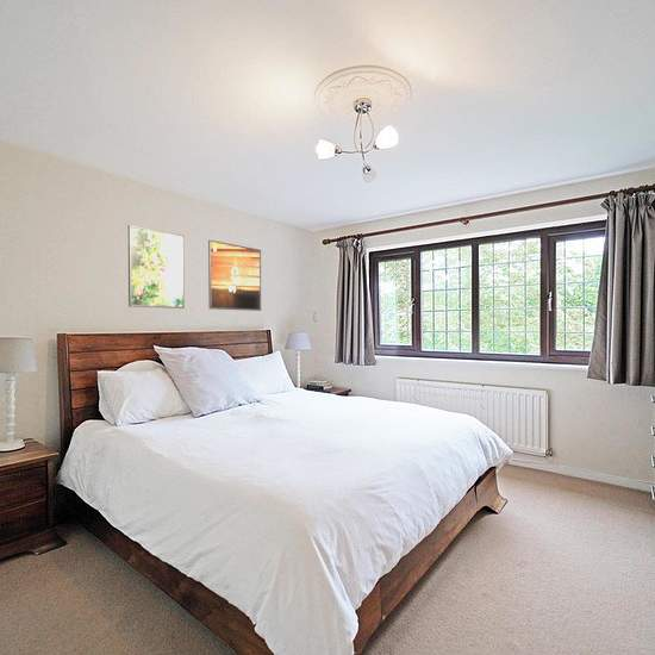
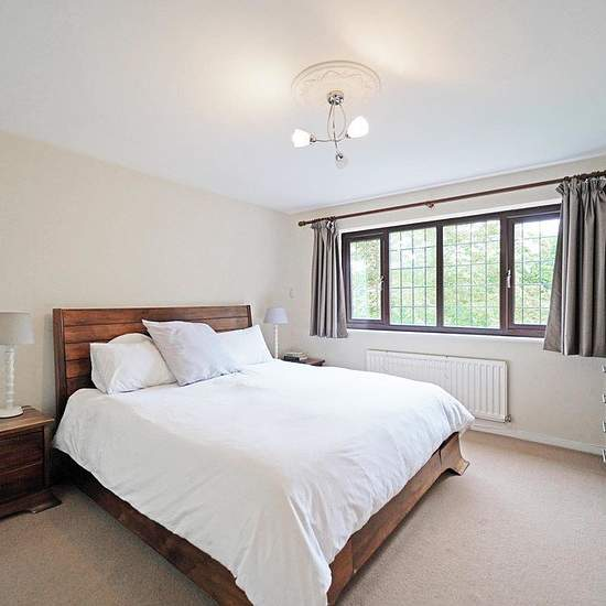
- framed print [207,239,262,312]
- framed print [127,224,186,310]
